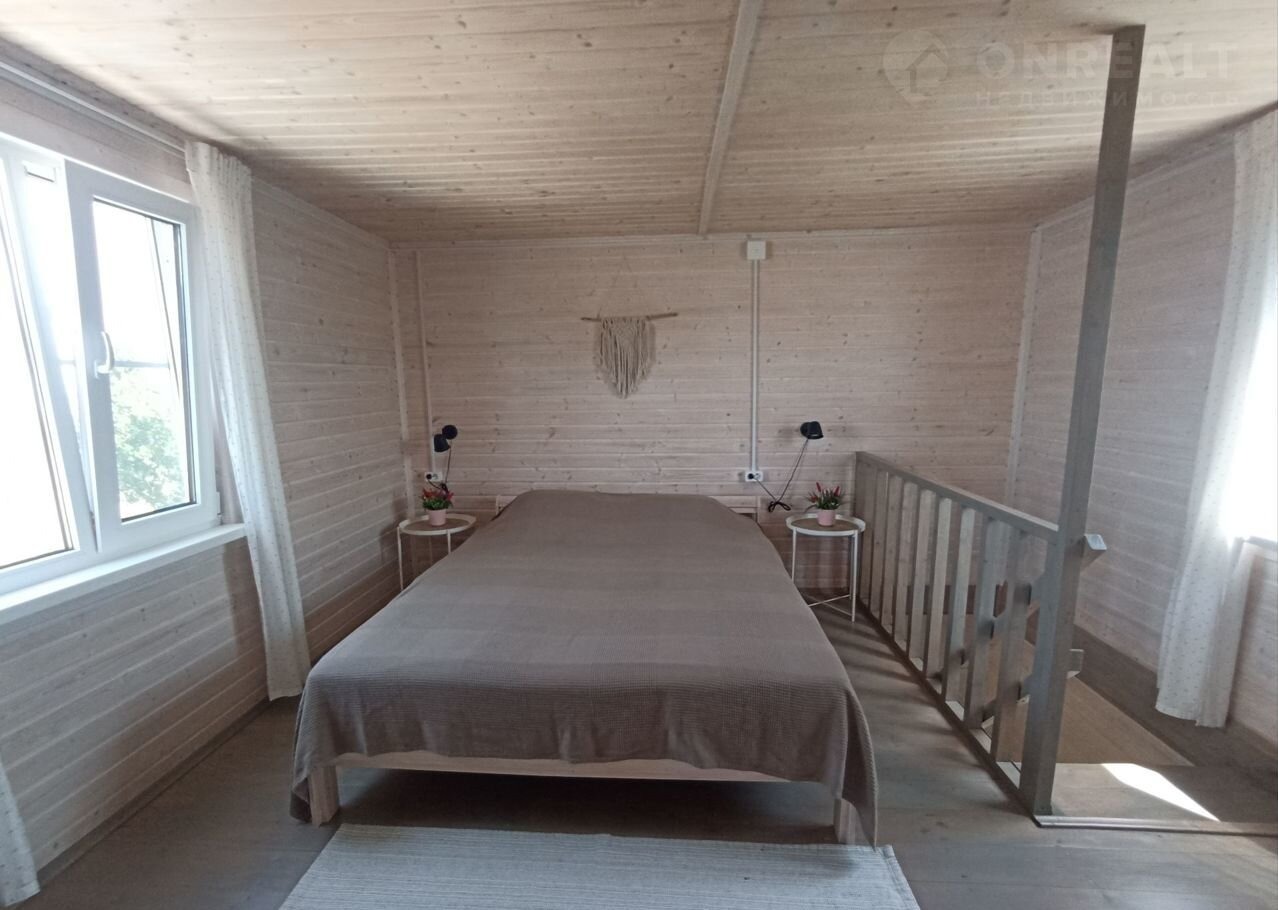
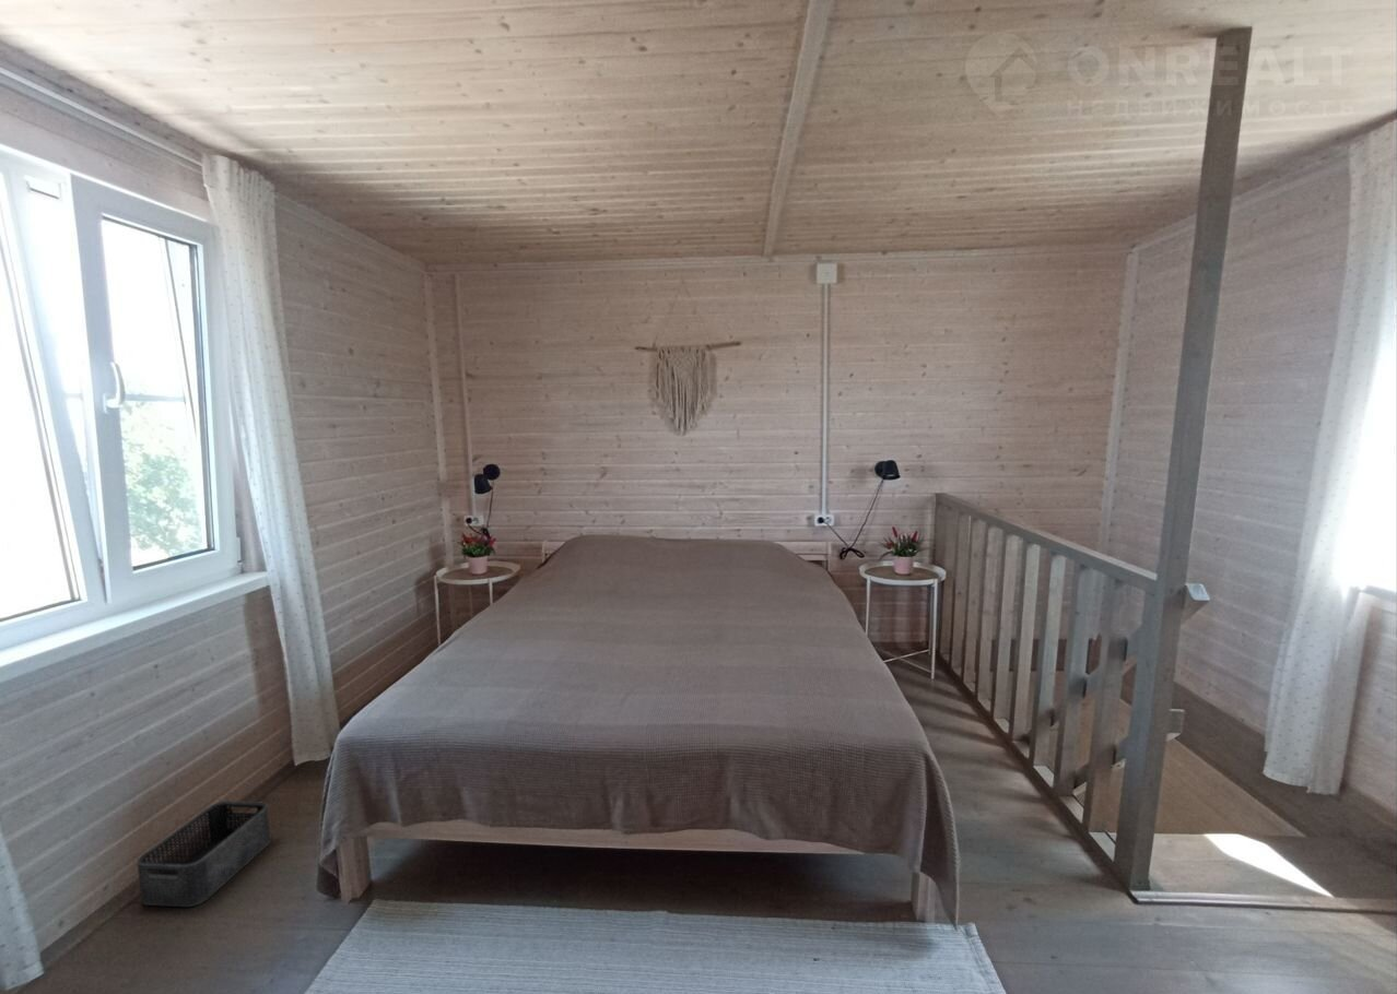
+ storage bin [136,800,272,908]
